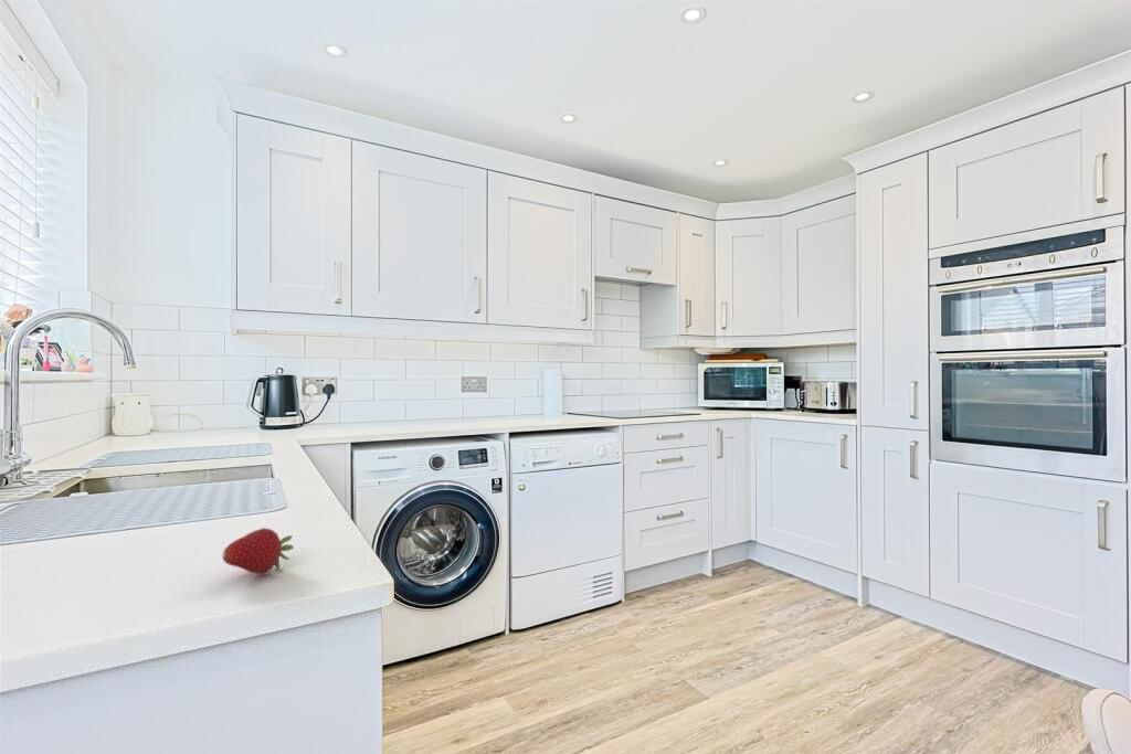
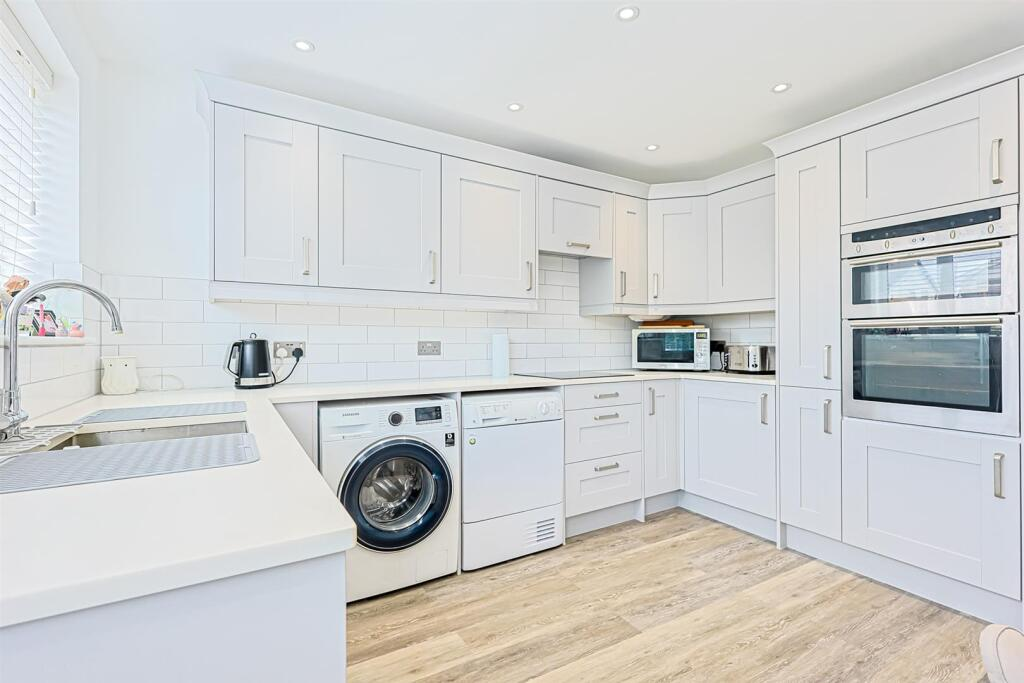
- fruit [221,527,295,575]
